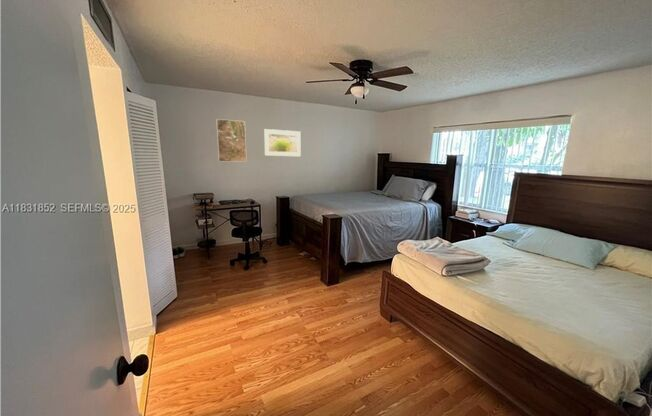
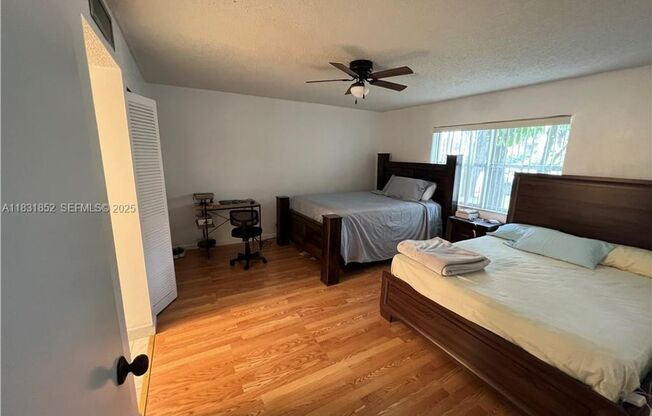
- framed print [263,128,302,157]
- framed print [215,118,248,163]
